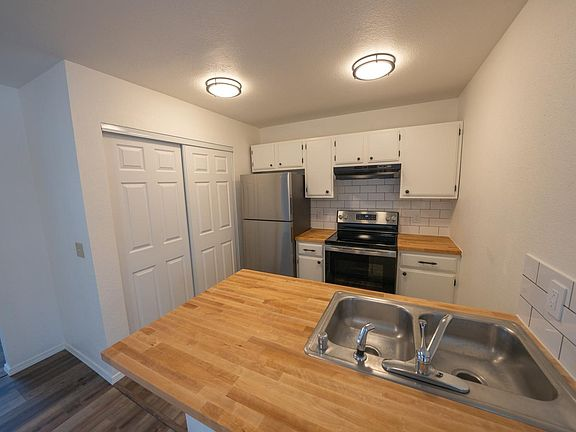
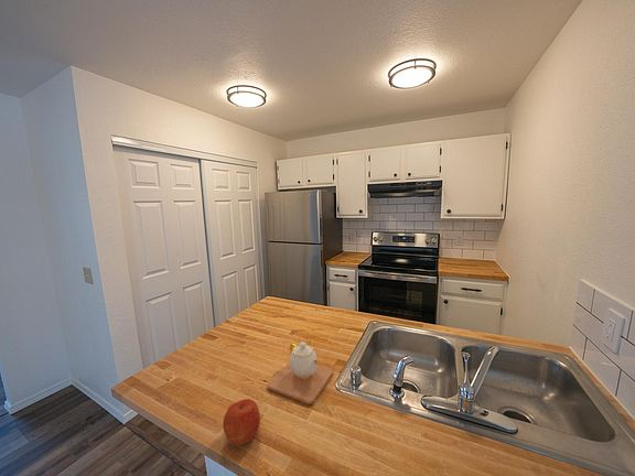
+ teapot [267,340,334,405]
+ apple [222,398,261,446]
